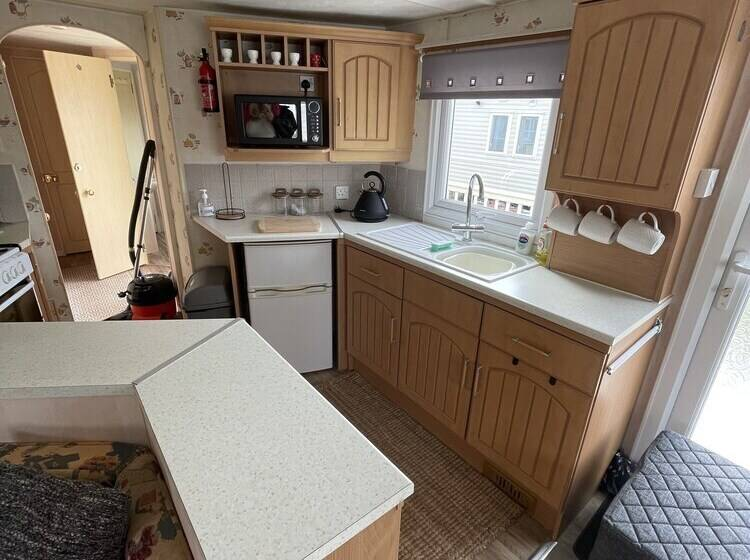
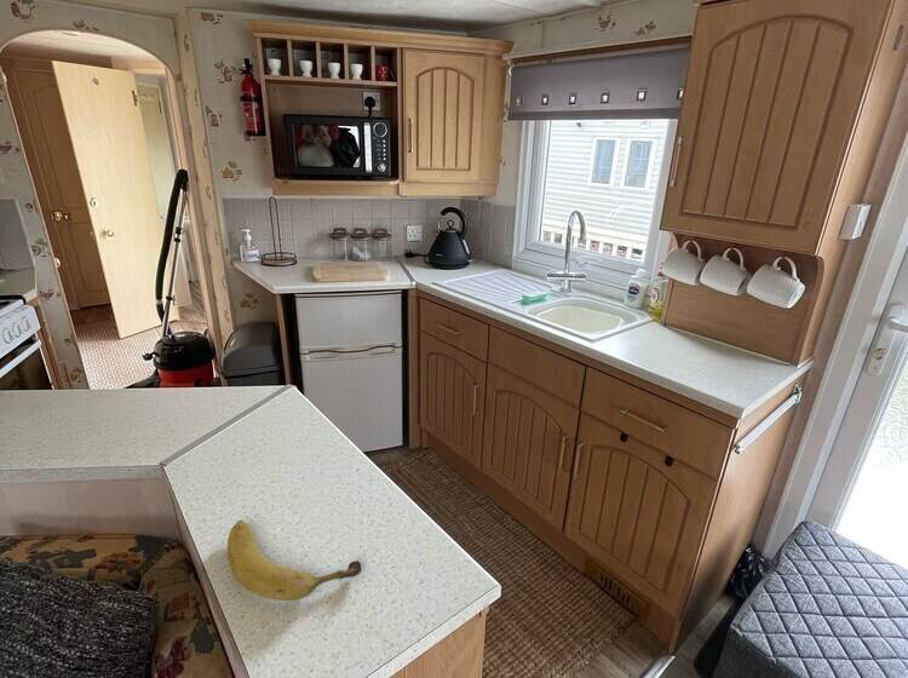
+ fruit [226,519,363,602]
